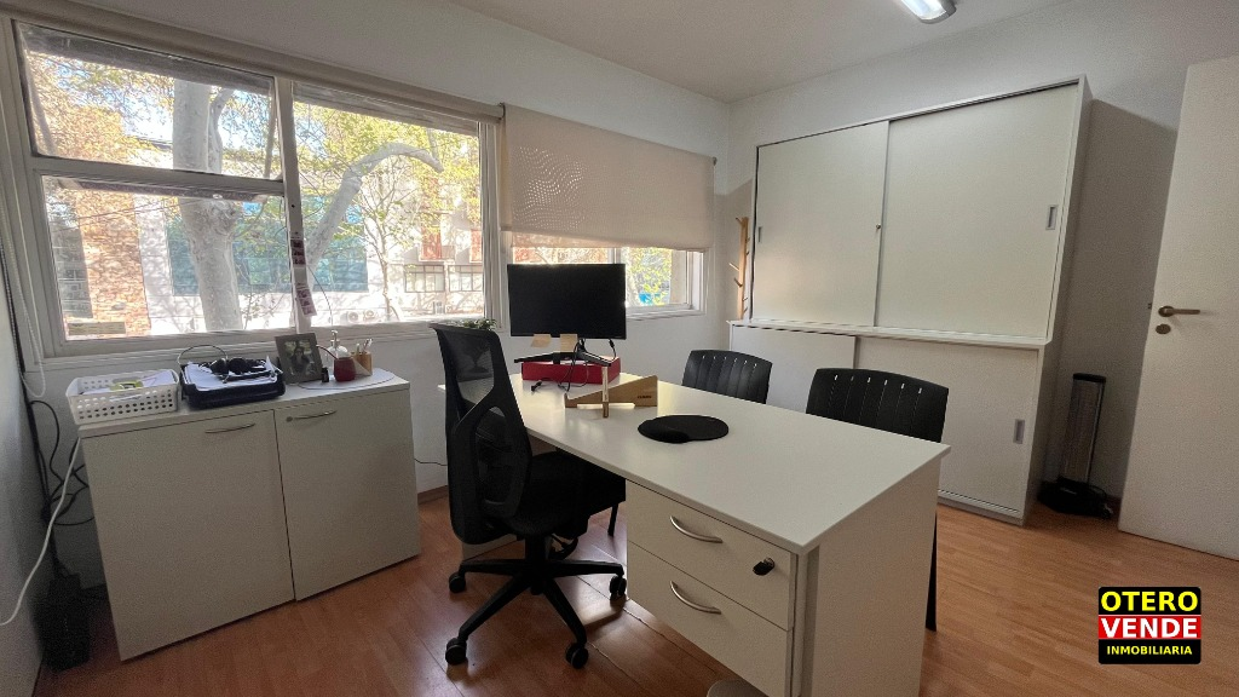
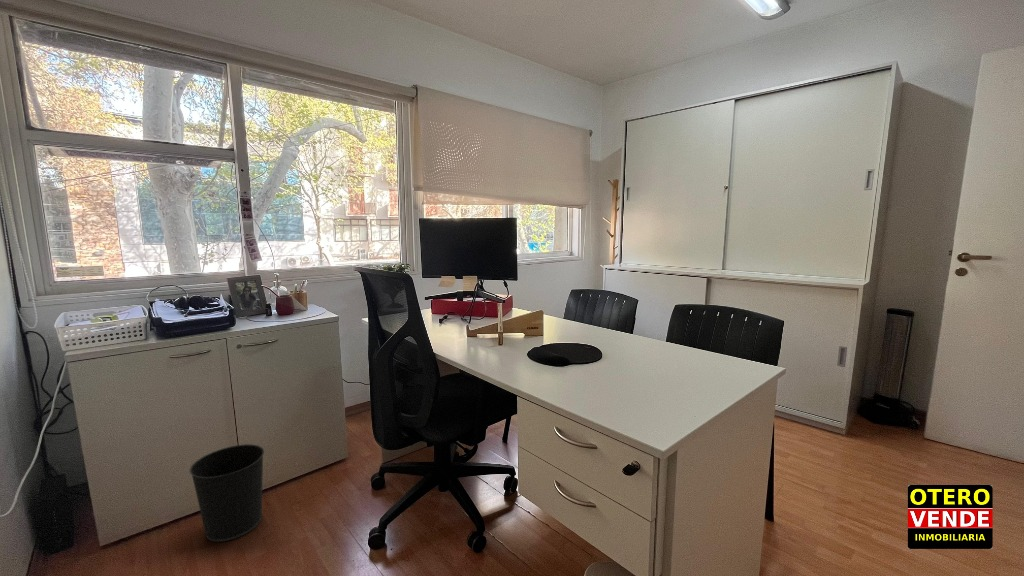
+ wastebasket [188,443,265,543]
